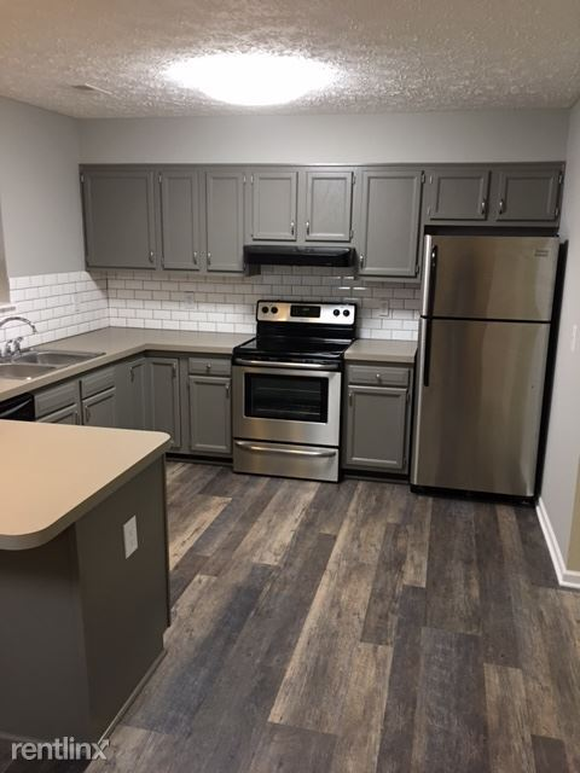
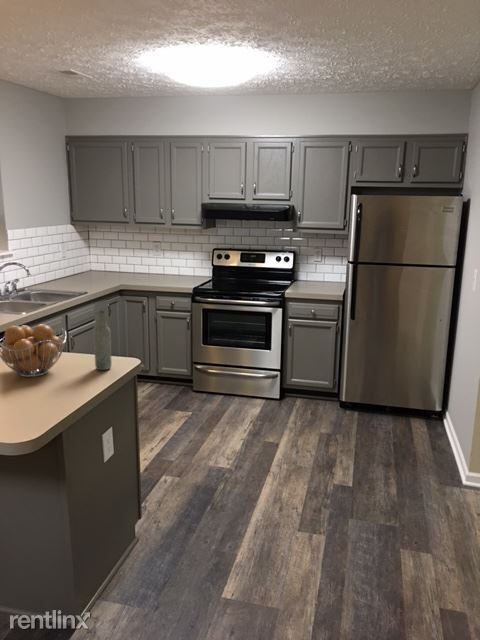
+ bottle [93,310,112,371]
+ fruit basket [0,323,67,378]
